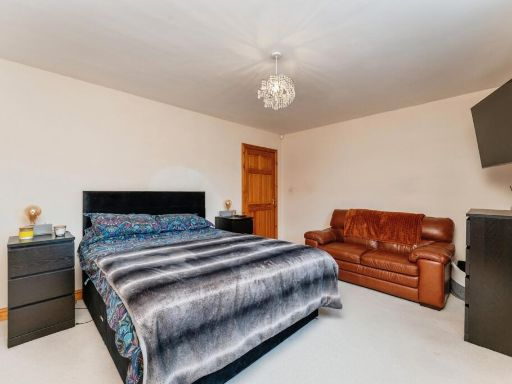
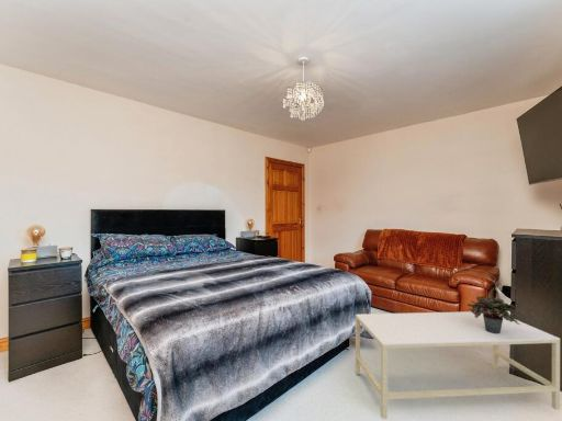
+ coffee table [355,310,561,420]
+ potted plant [467,295,527,334]
